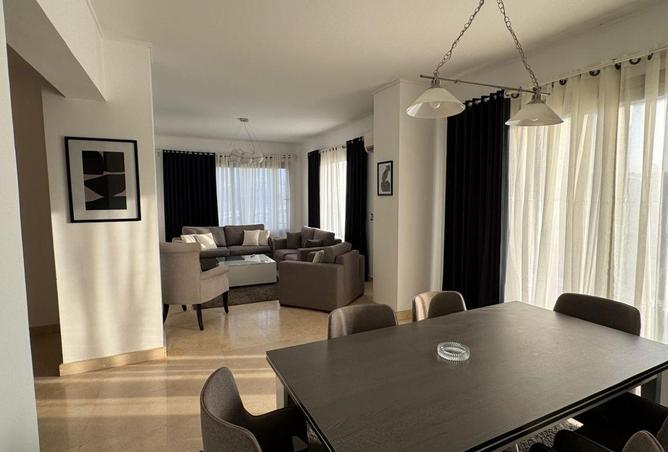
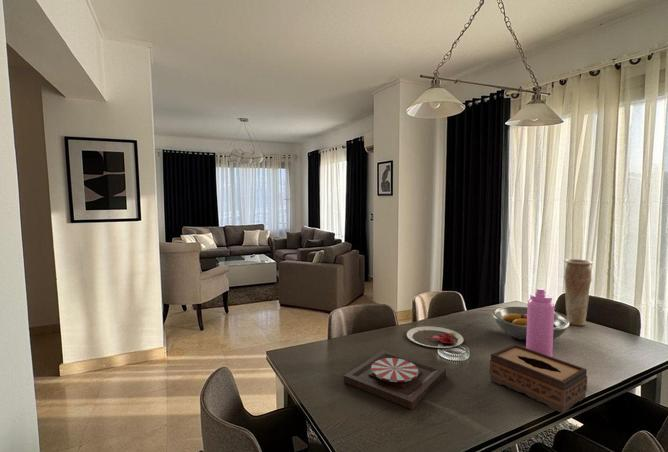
+ vase [563,258,594,327]
+ plate [343,350,447,411]
+ fruit bowl [491,305,571,341]
+ plate [406,325,464,349]
+ tissue box [488,343,589,414]
+ water bottle [525,287,555,357]
